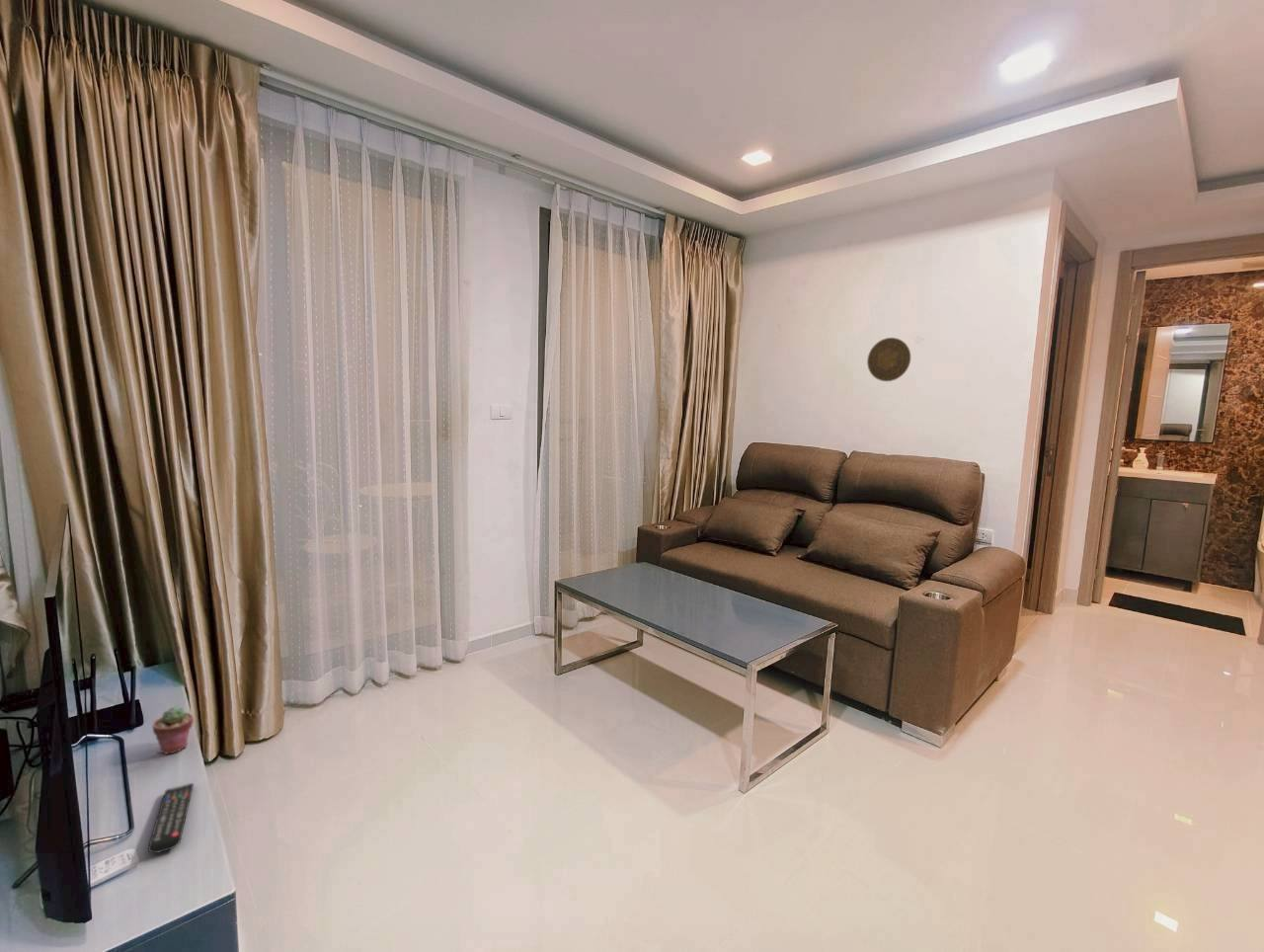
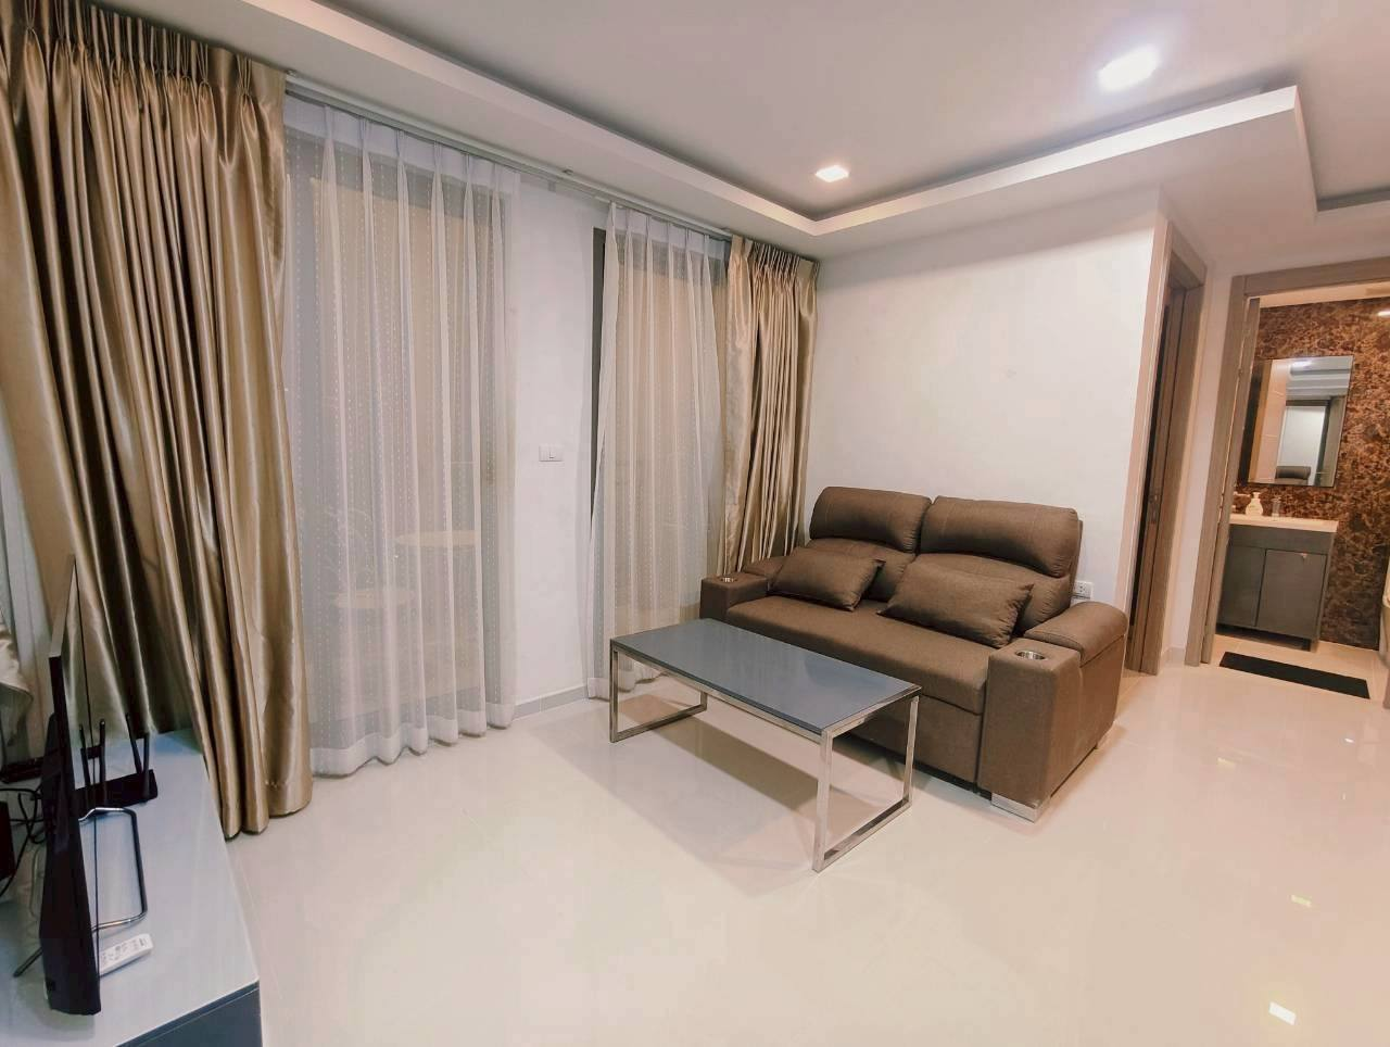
- remote control [147,782,195,854]
- potted succulent [151,705,195,754]
- decorative plate [866,337,911,382]
